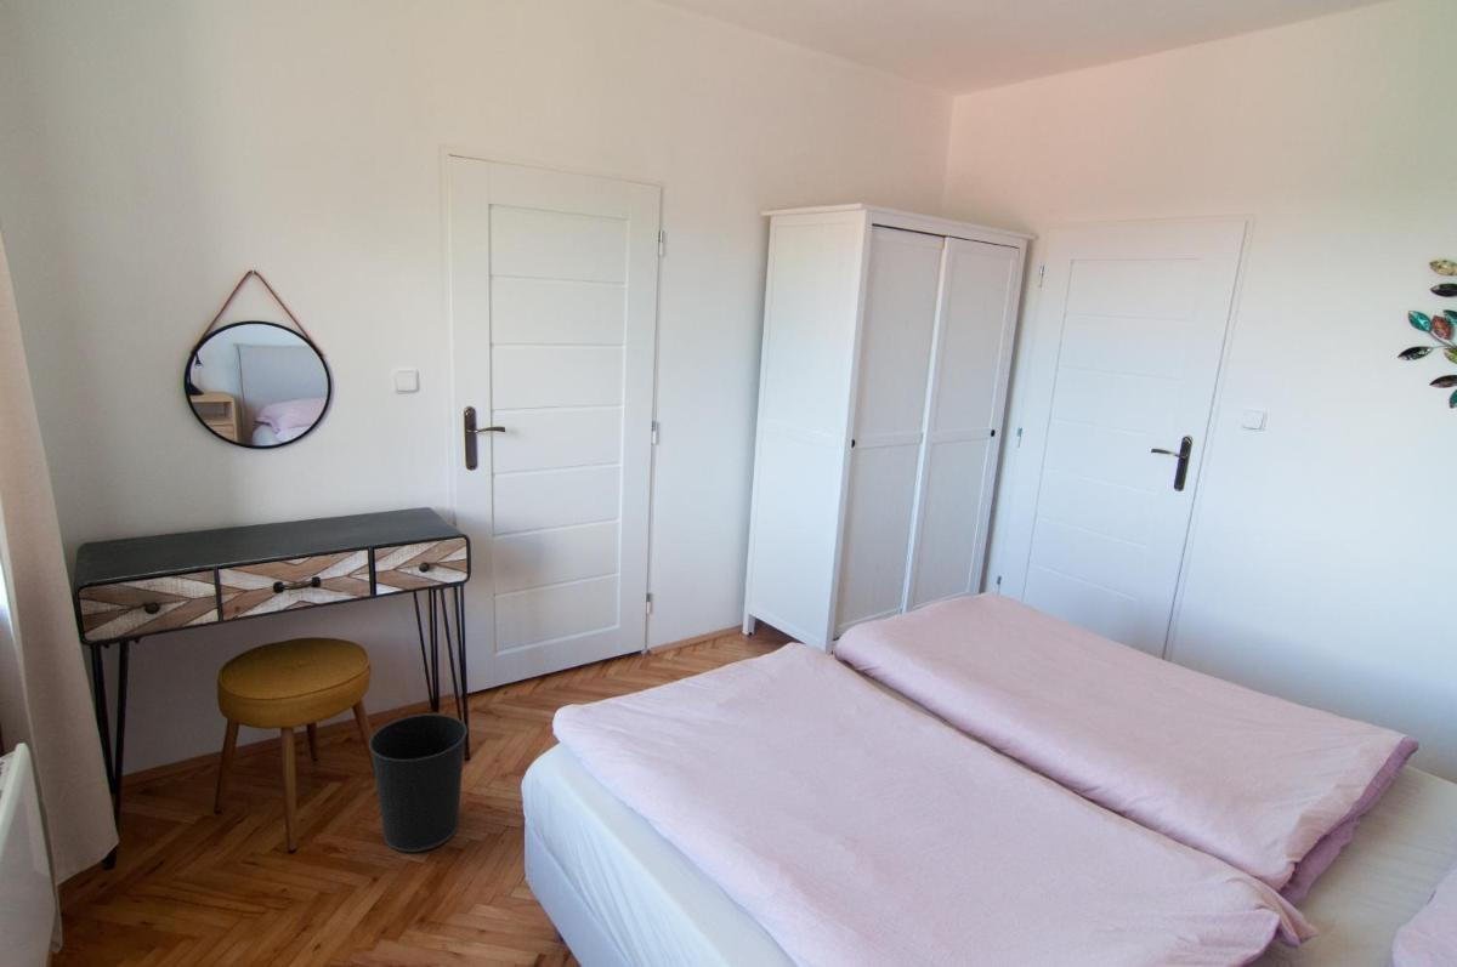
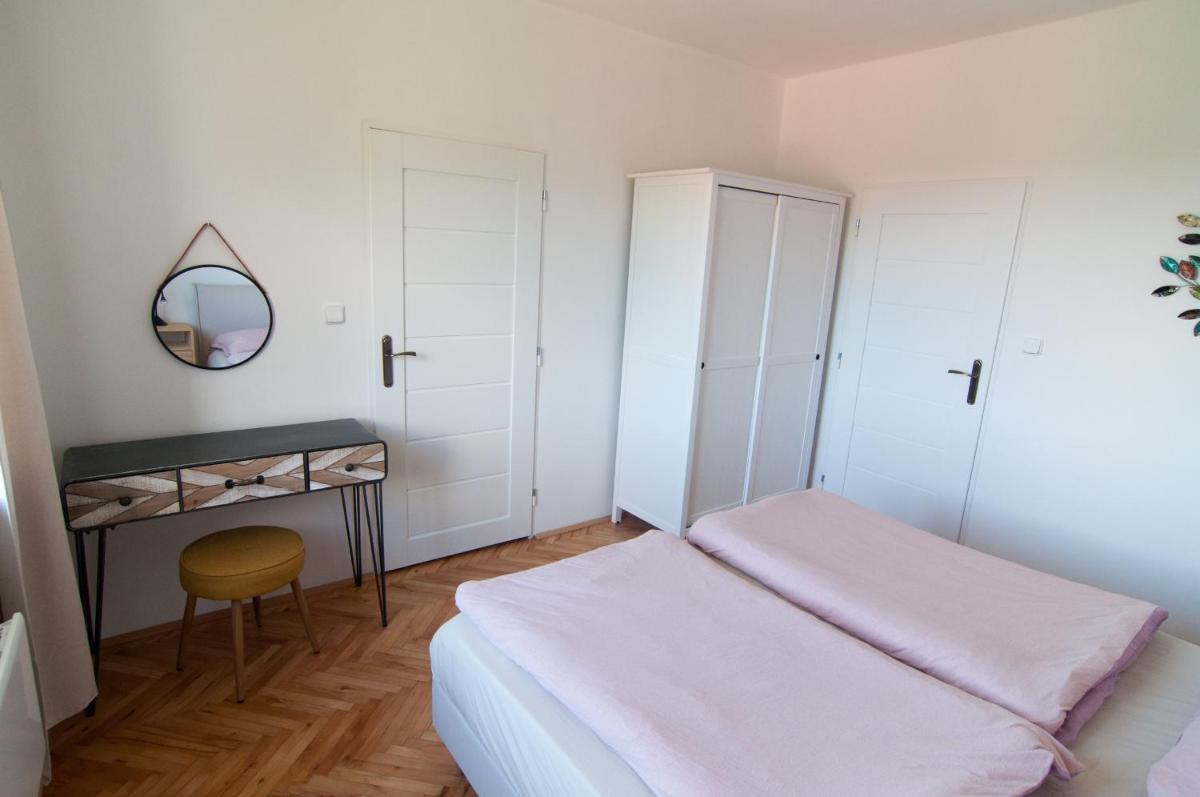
- wastebasket [368,712,469,853]
